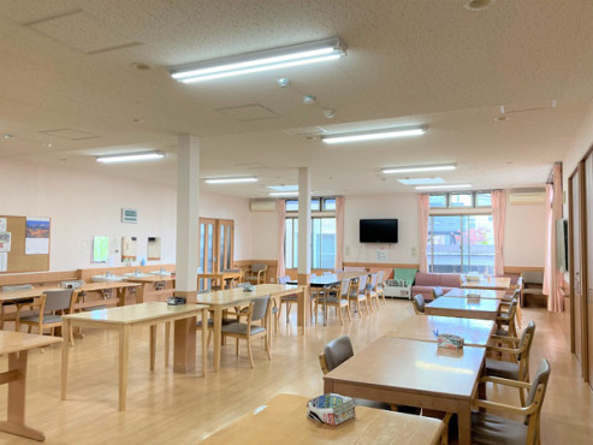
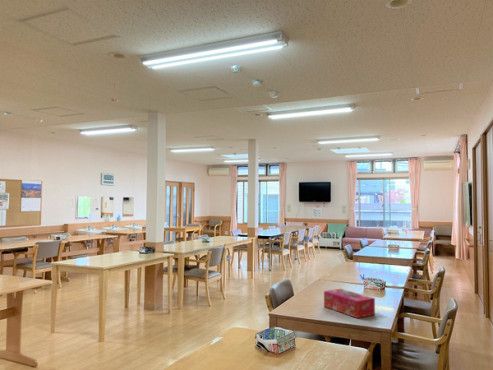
+ tissue box [323,288,376,319]
